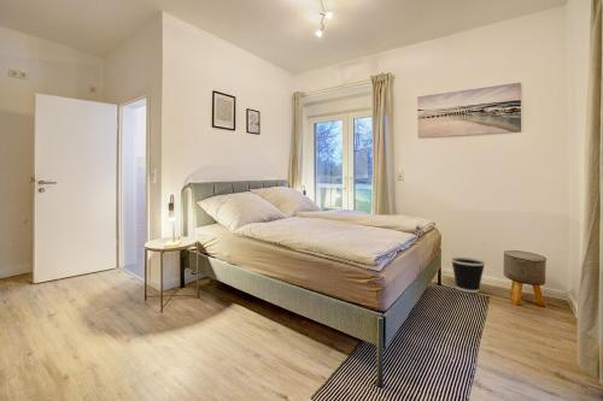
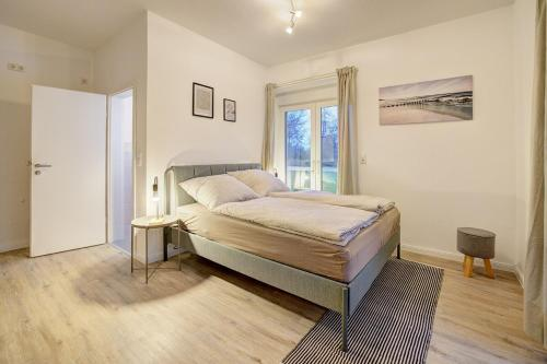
- wastebasket [450,256,486,294]
